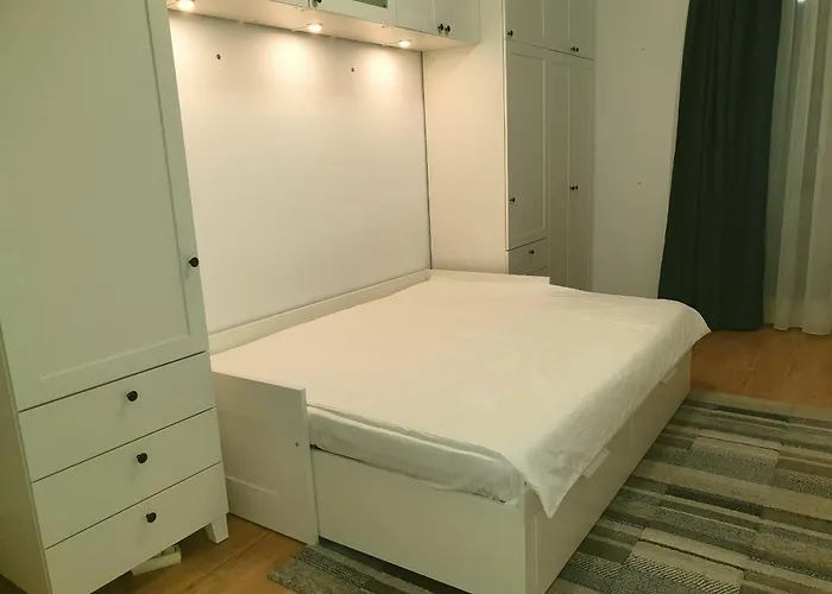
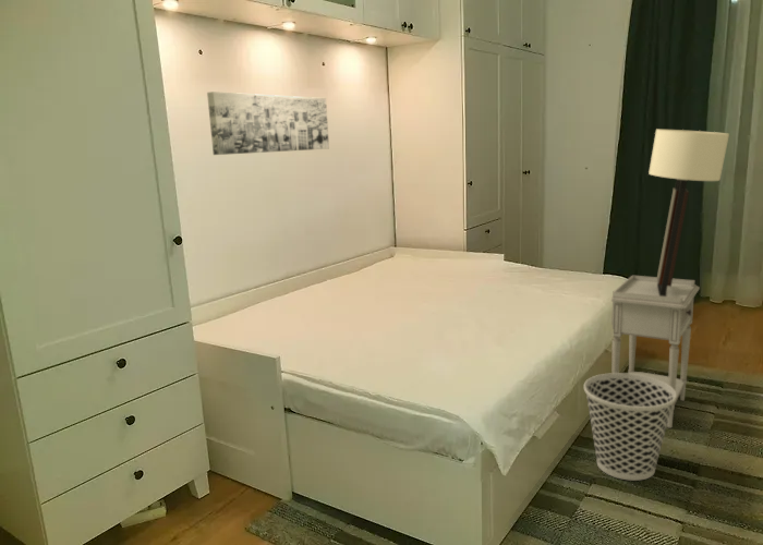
+ wall sconce [647,128,730,296]
+ wall art [206,90,330,156]
+ nightstand [610,275,701,429]
+ wastebasket [583,372,676,482]
